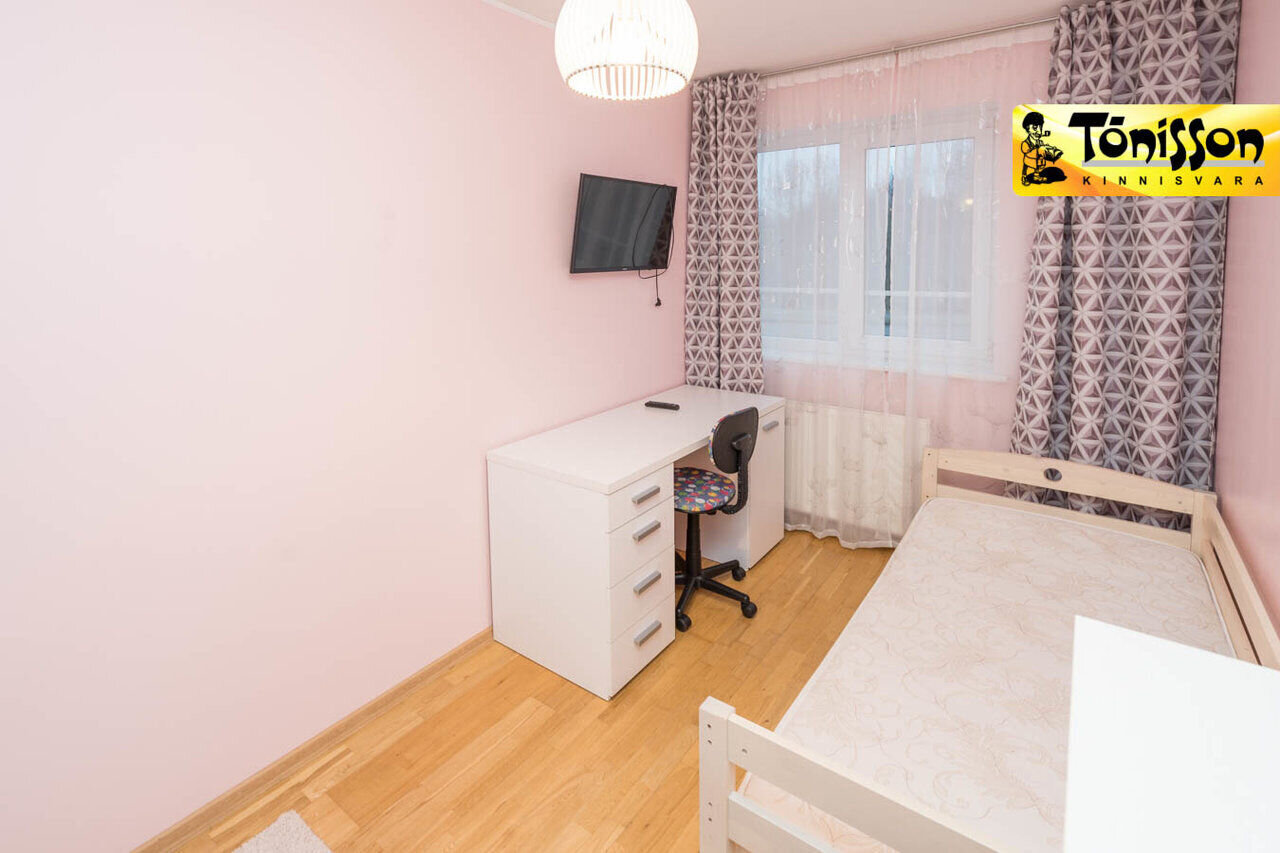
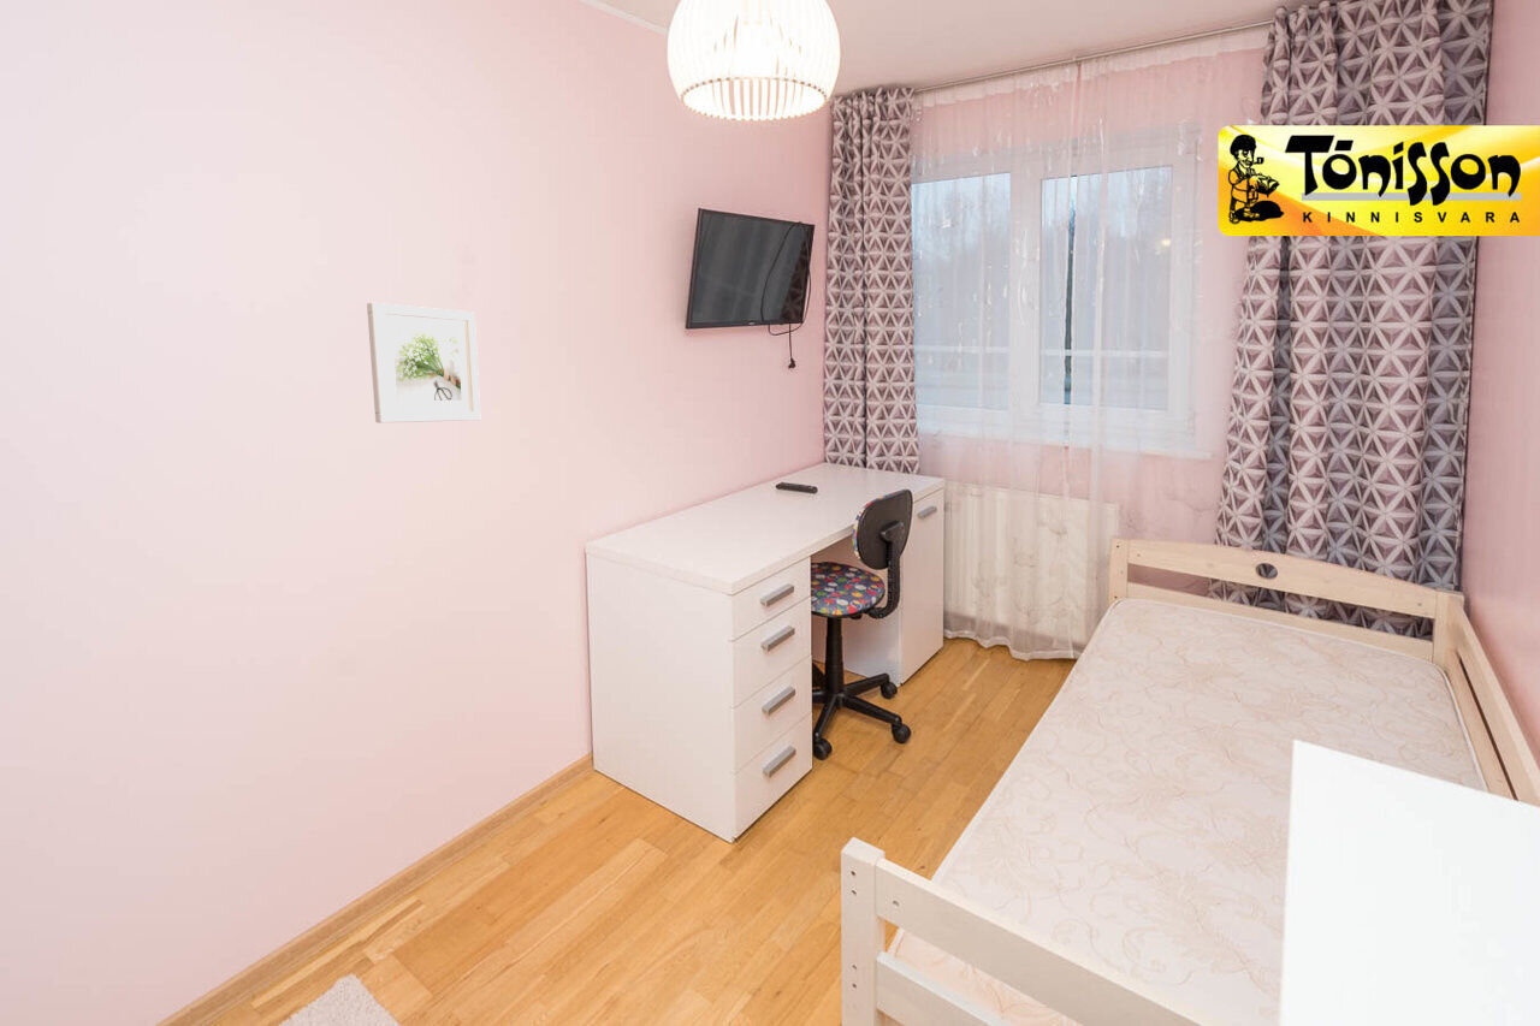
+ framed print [366,302,481,425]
